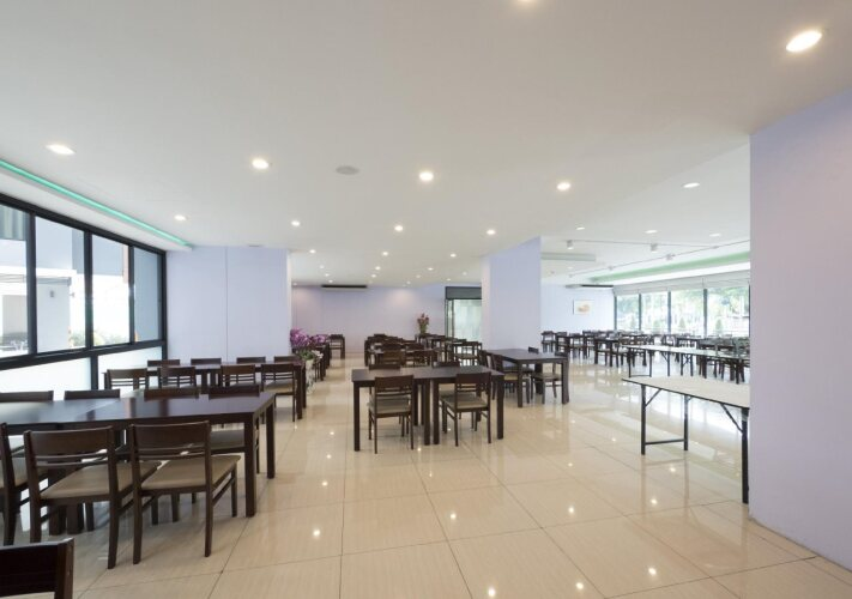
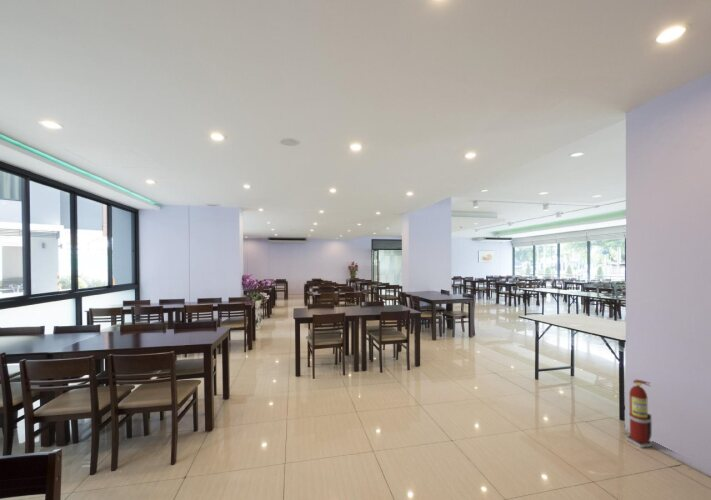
+ fire extinguisher [625,379,653,449]
